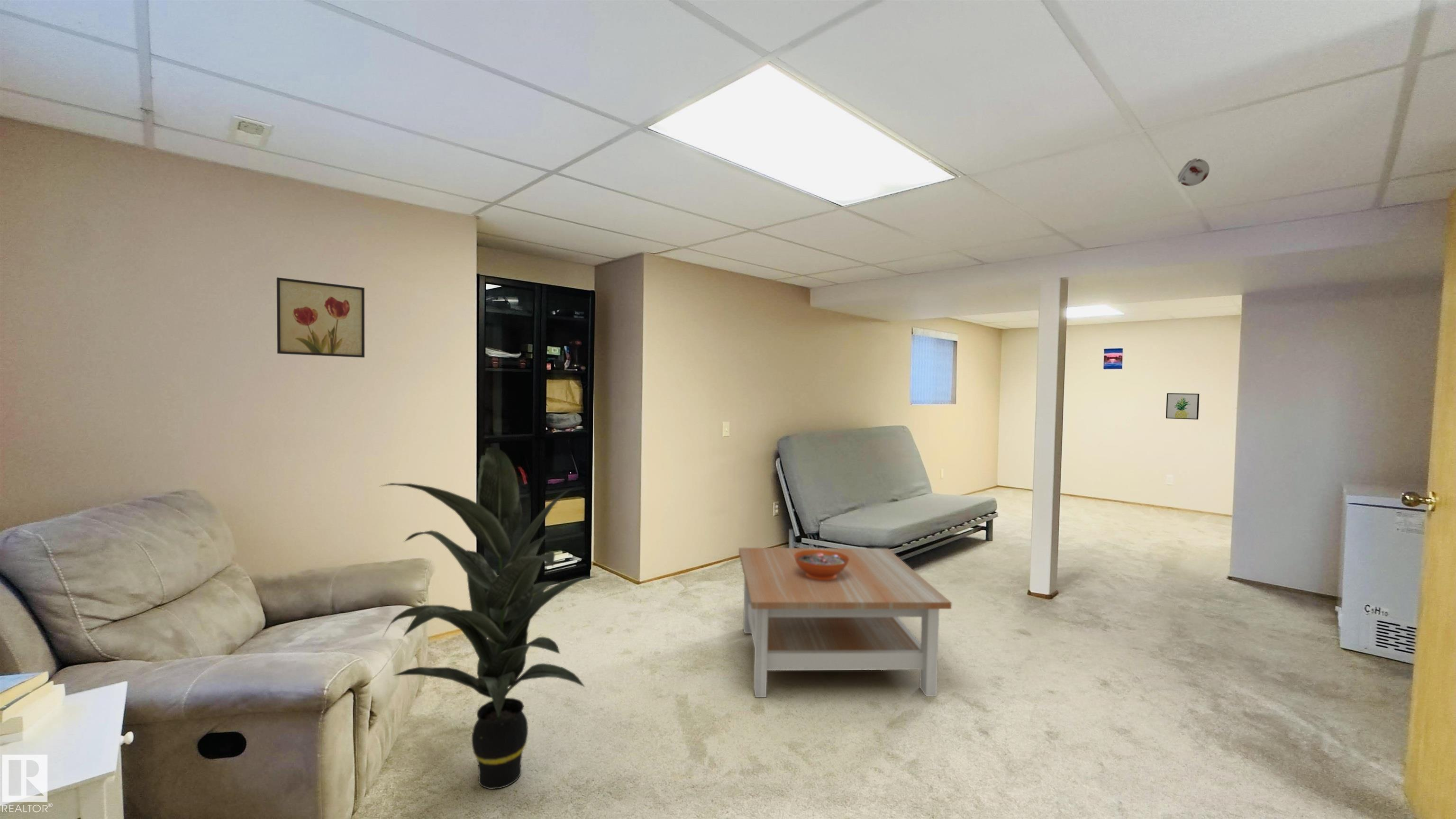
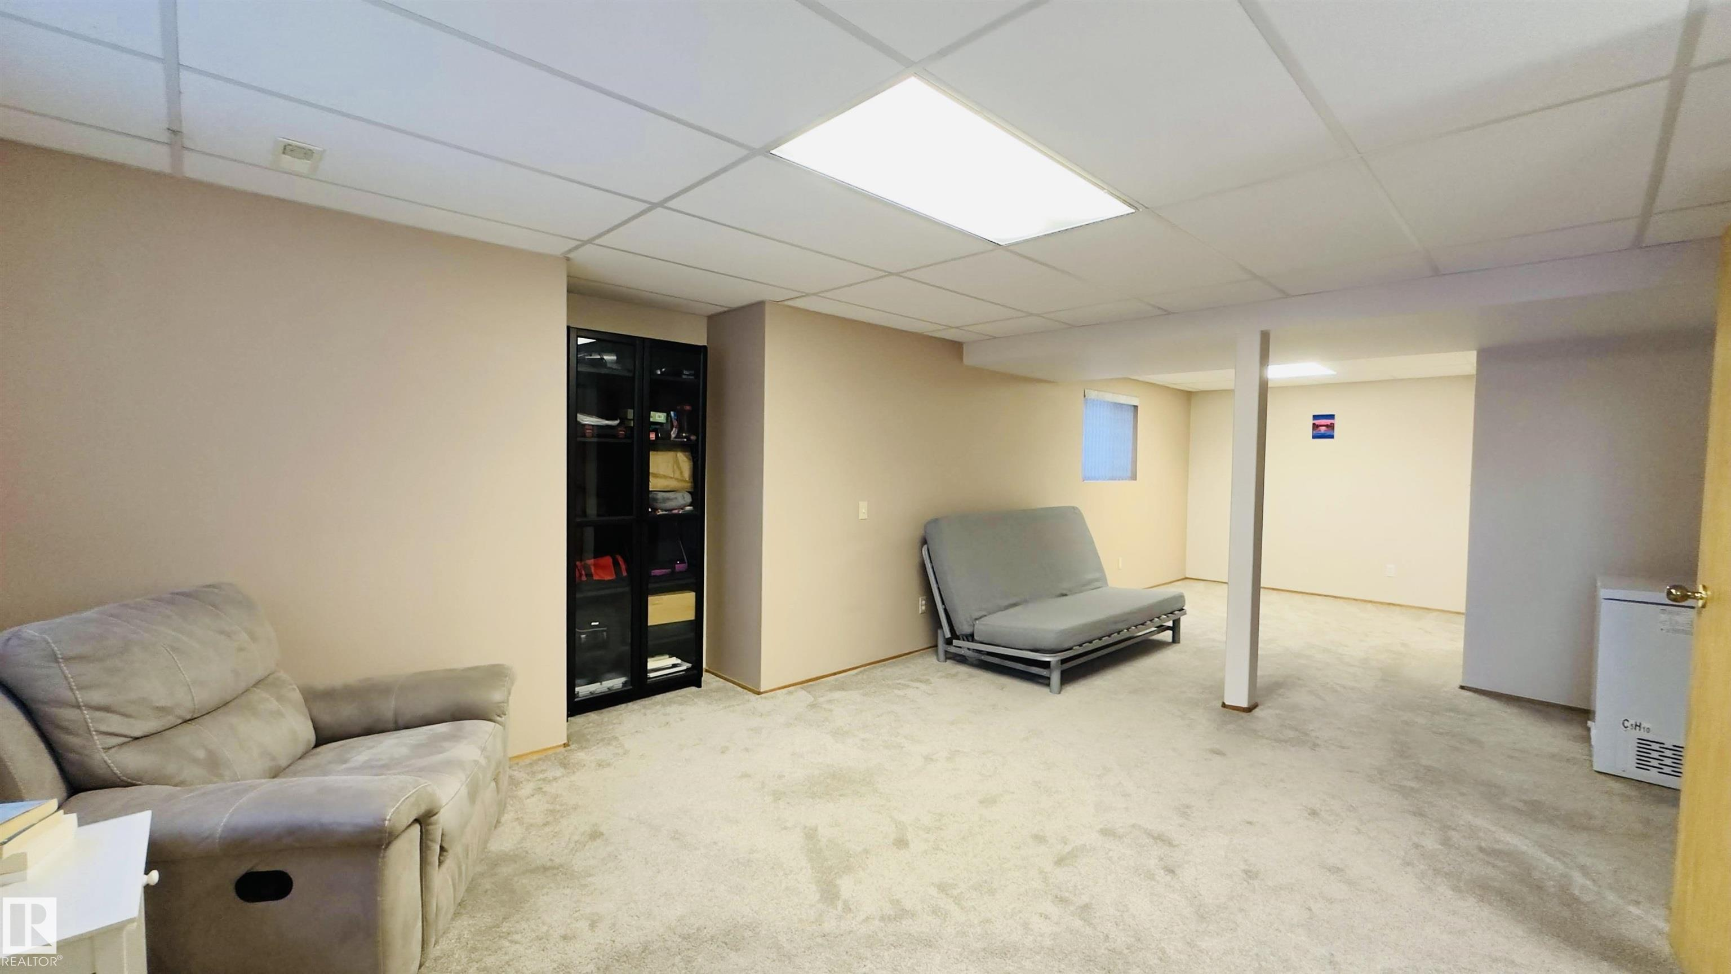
- indoor plant [379,447,599,790]
- smoke detector [1177,158,1210,187]
- wall art [1165,393,1200,420]
- coffee table [738,547,952,698]
- wall art [276,277,365,358]
- decorative bowl [794,550,849,580]
